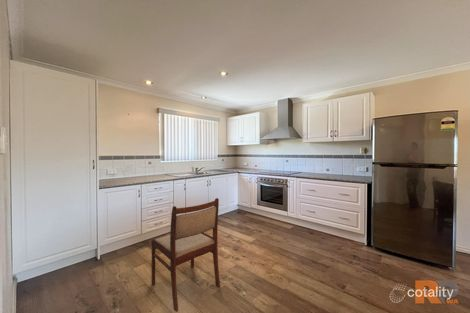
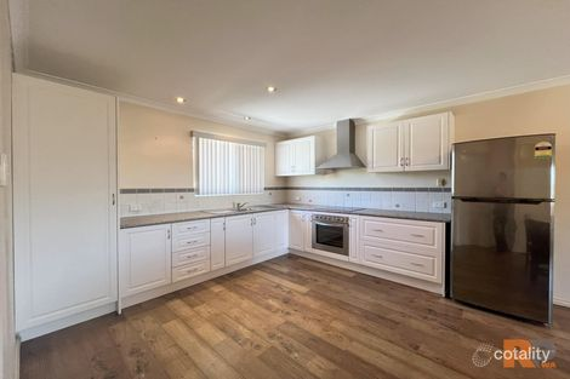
- dining chair [151,197,221,313]
